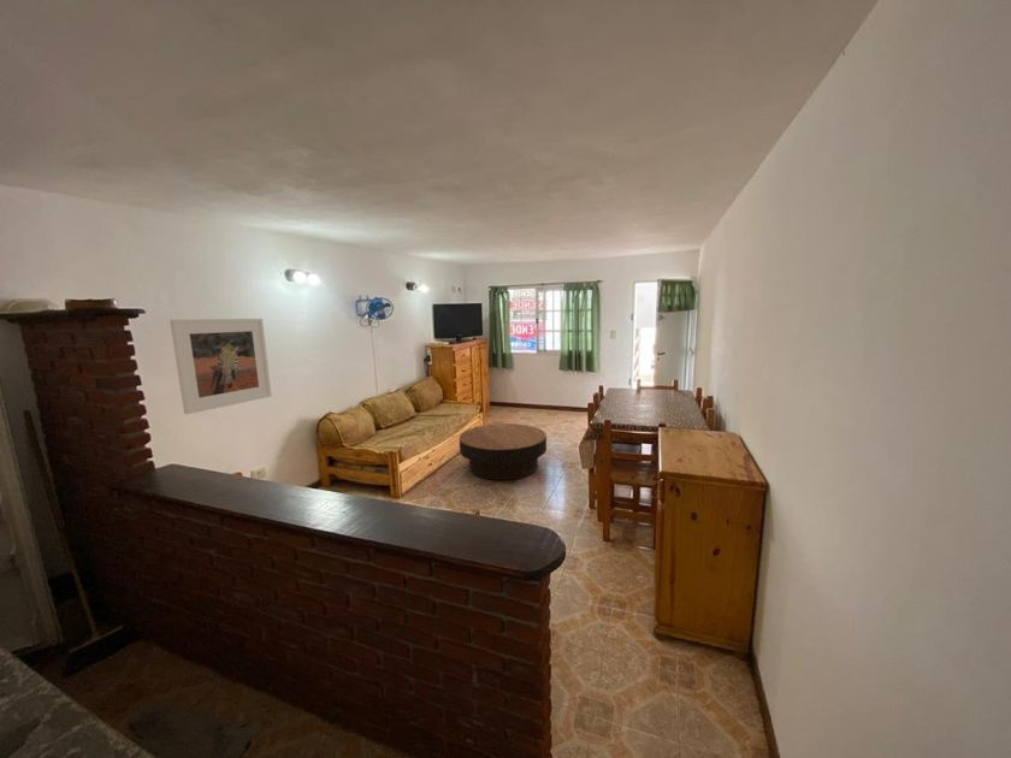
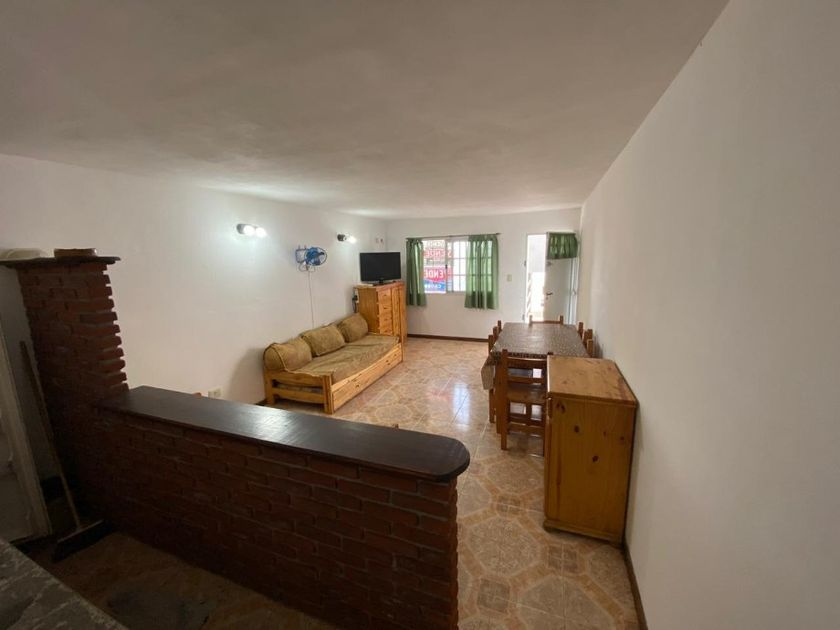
- coffee table [459,422,548,481]
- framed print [168,318,273,415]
